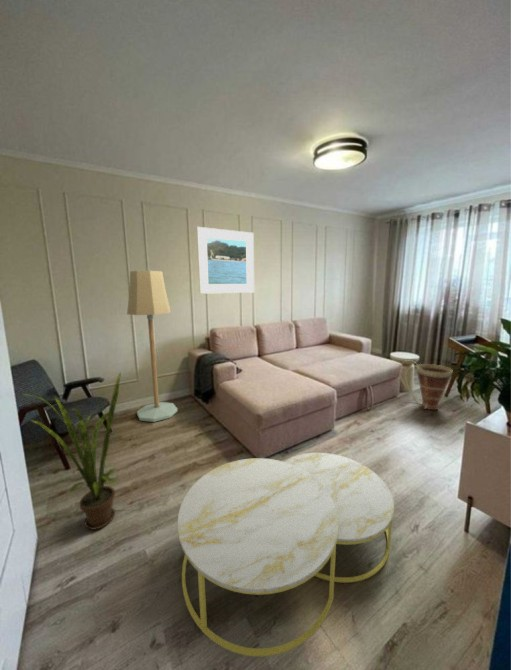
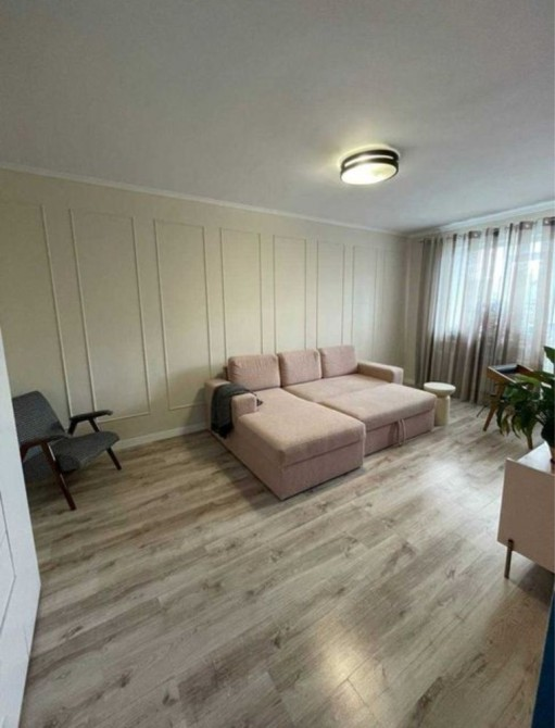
- basket [398,359,454,411]
- floor lamp [126,270,178,423]
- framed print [196,226,255,295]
- house plant [23,371,122,531]
- coffee table [177,452,395,658]
